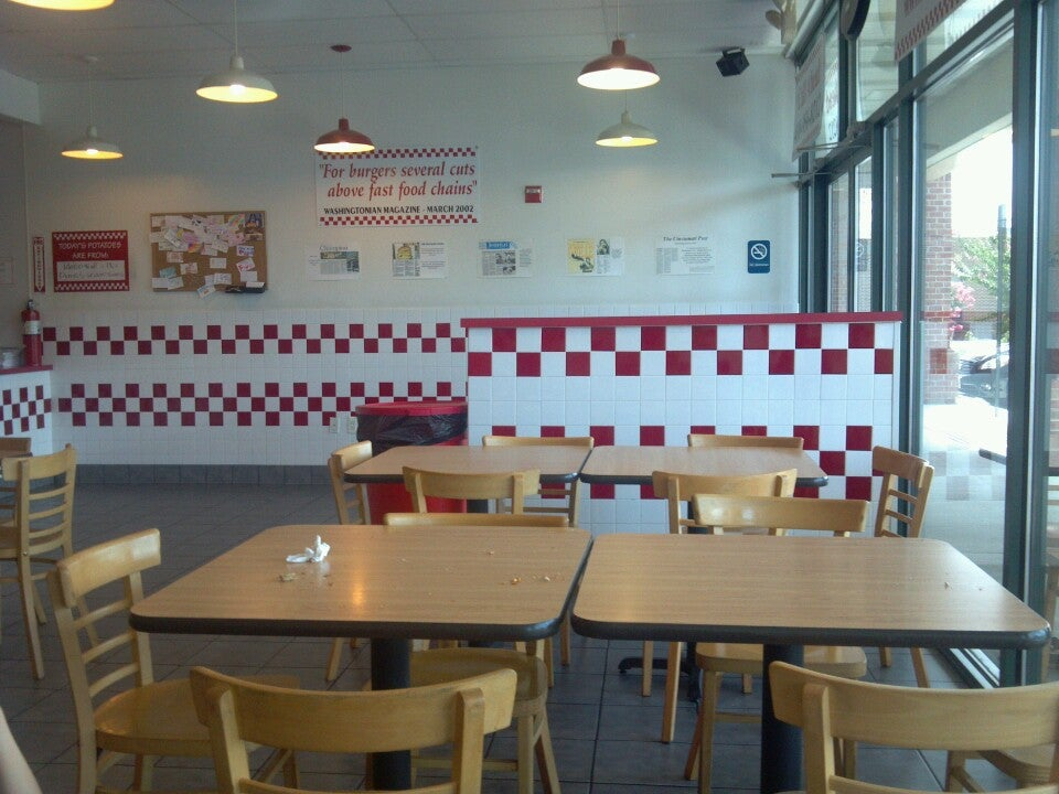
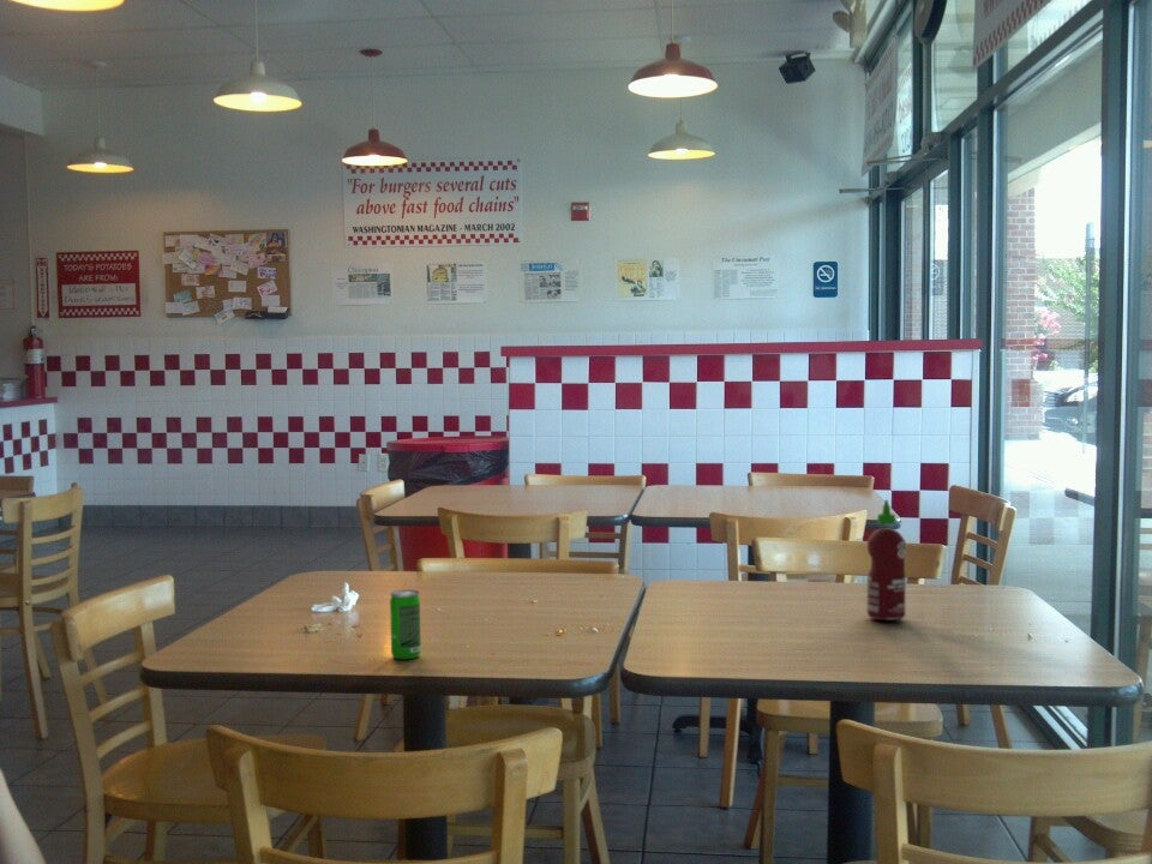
+ beverage can [389,589,422,660]
+ hot sauce [865,499,907,622]
